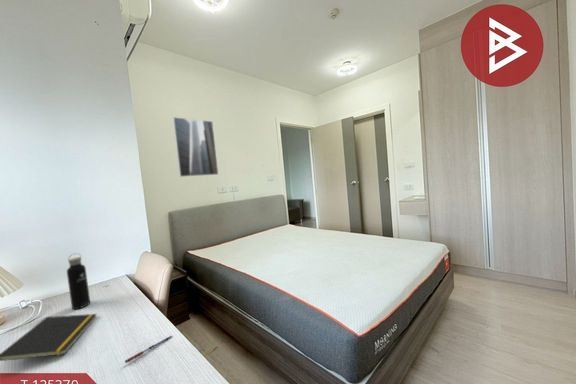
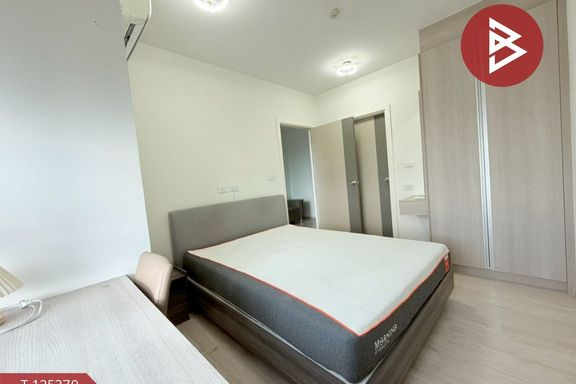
- pen [124,335,173,364]
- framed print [172,116,219,178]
- notepad [0,313,98,362]
- water bottle [66,252,91,310]
